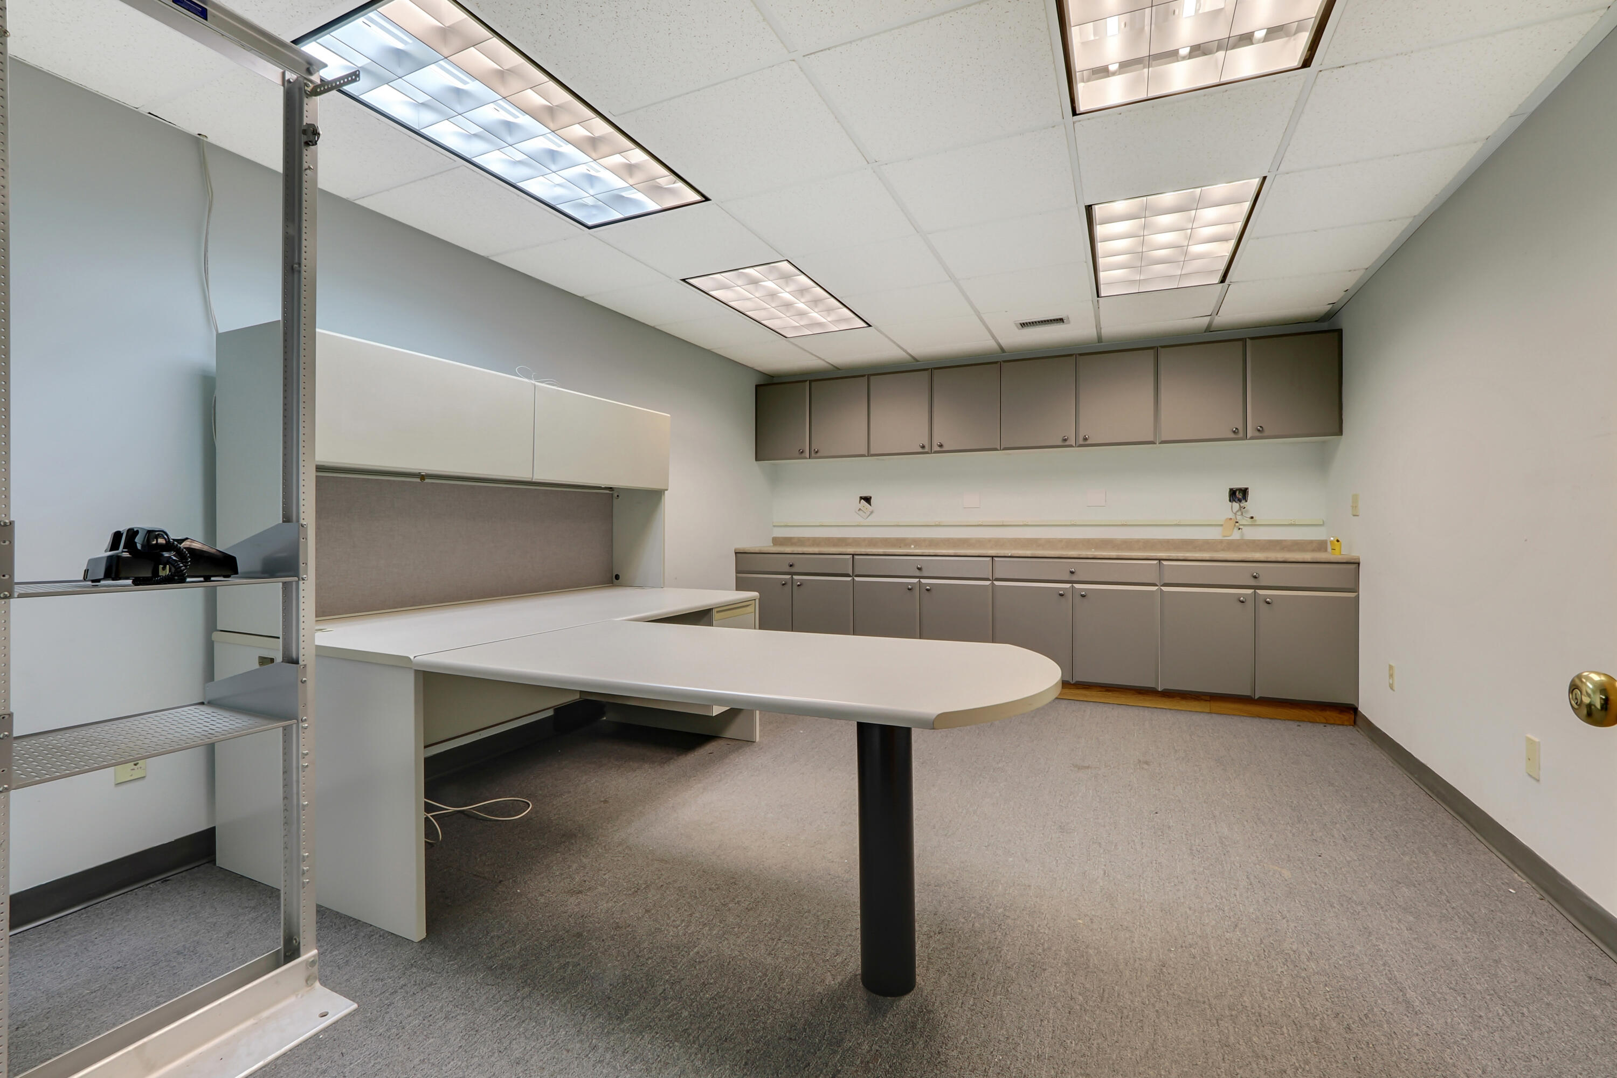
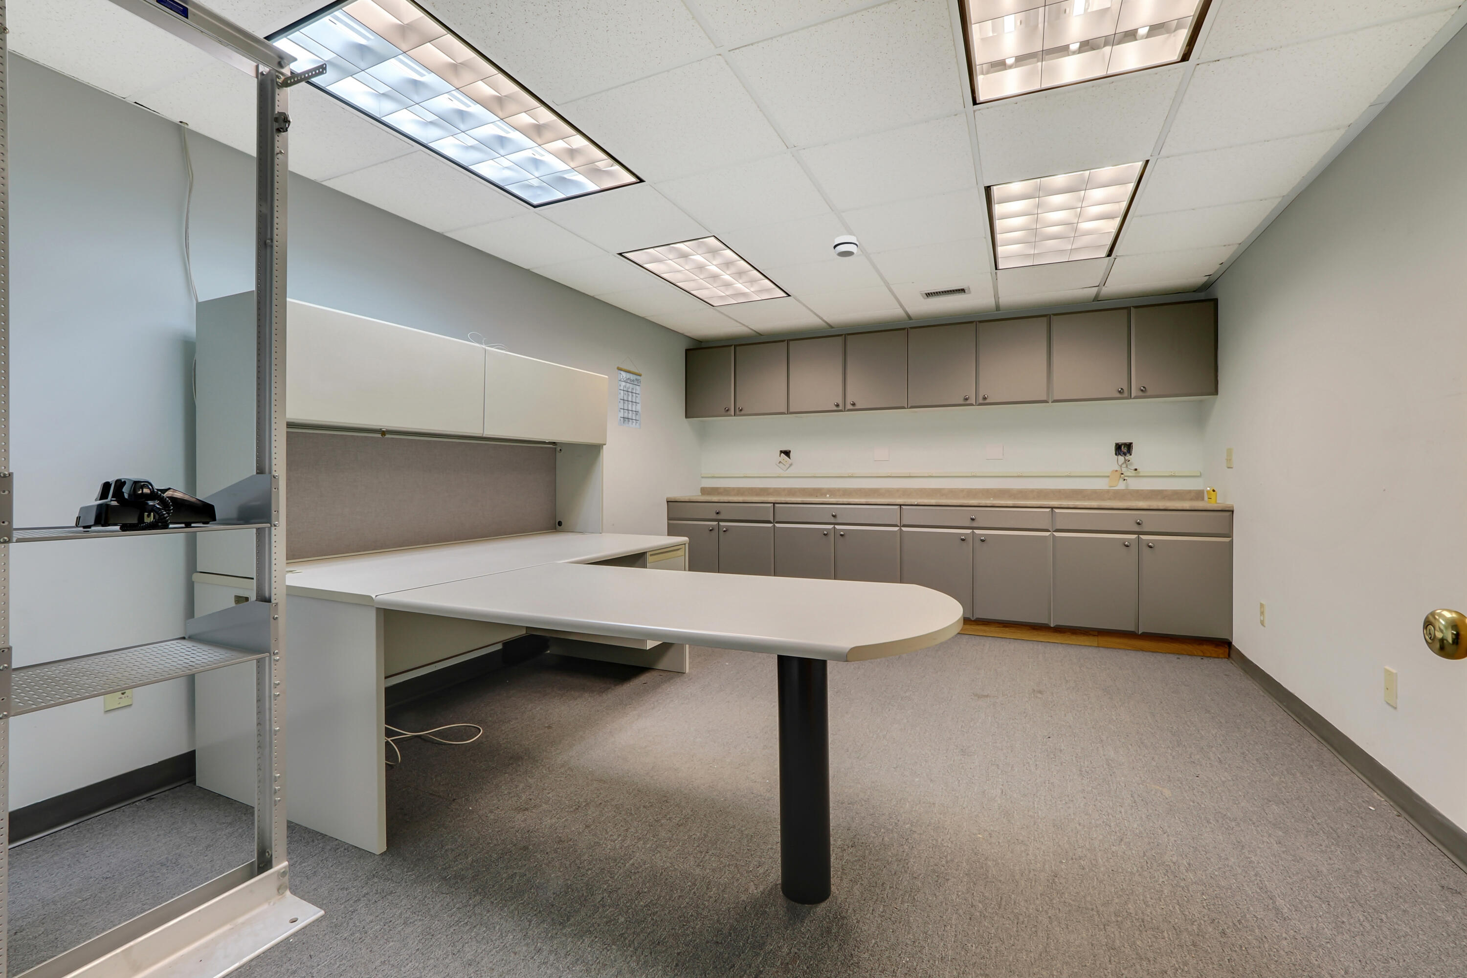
+ calendar [616,356,643,429]
+ smoke detector [833,235,859,258]
